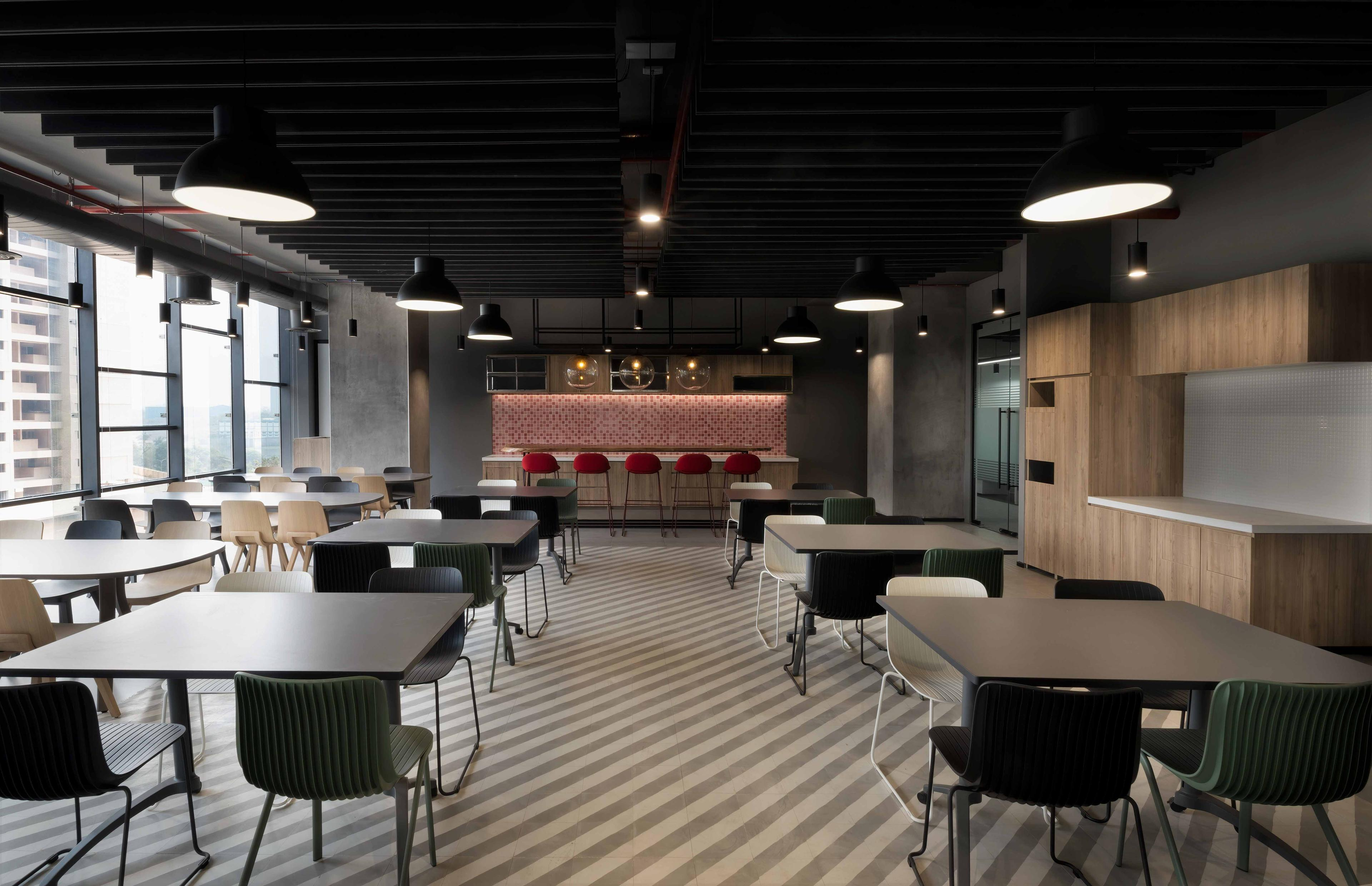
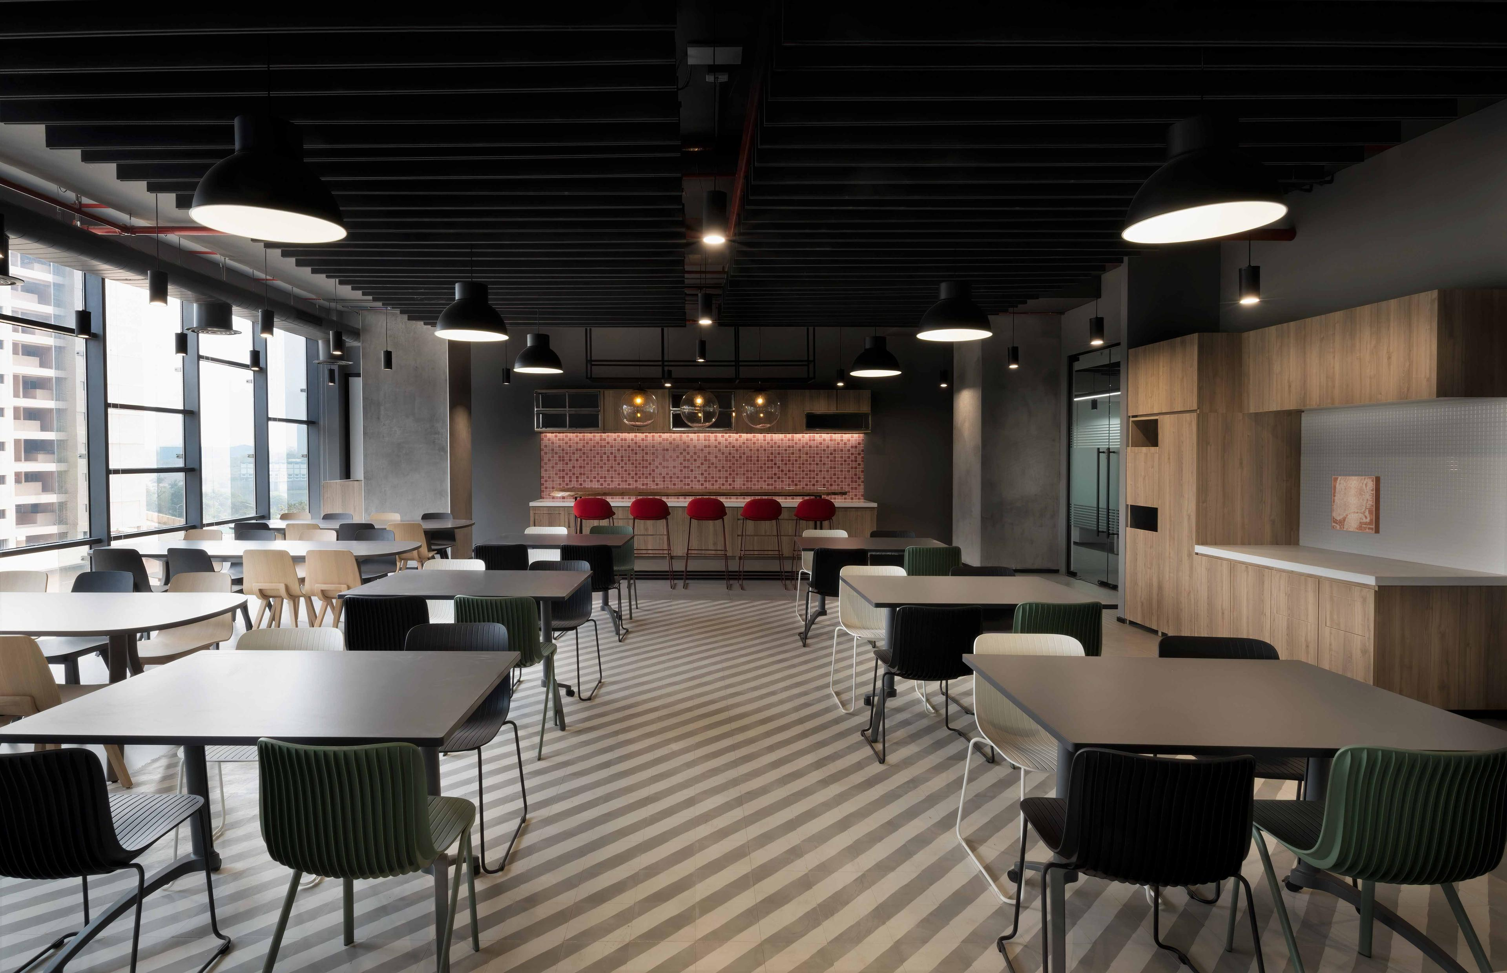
+ wall art [1331,476,1381,534]
